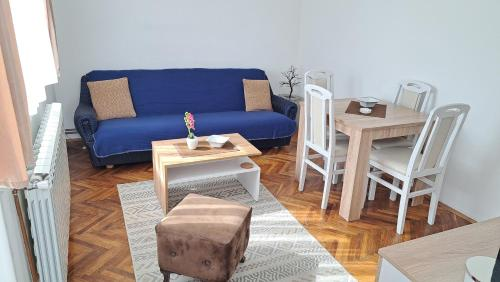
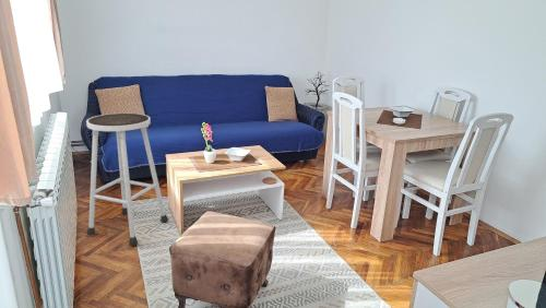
+ stool [85,112,169,246]
